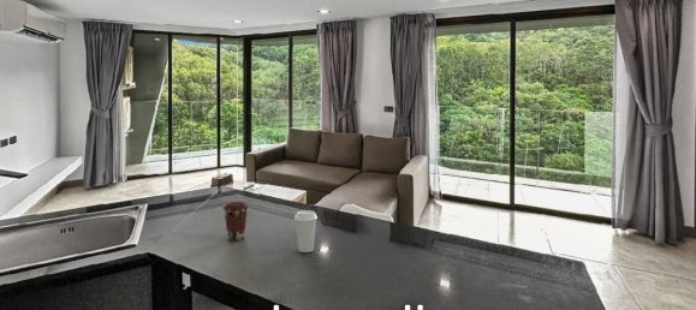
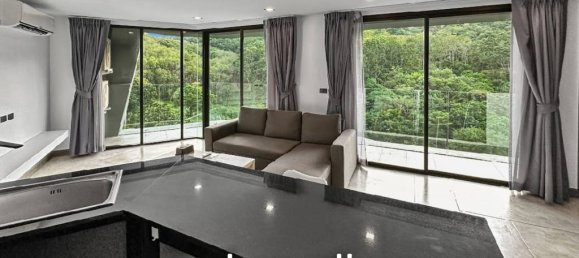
- coffee cup [293,209,319,254]
- coffee cup [222,201,250,242]
